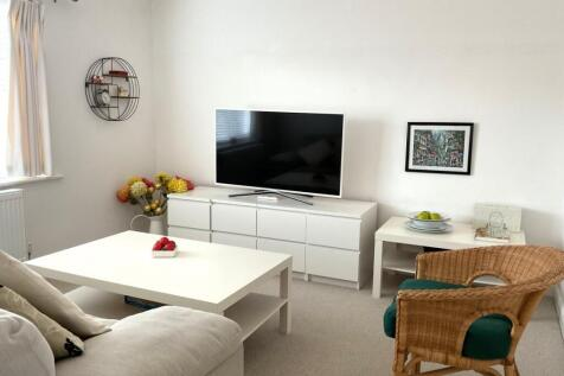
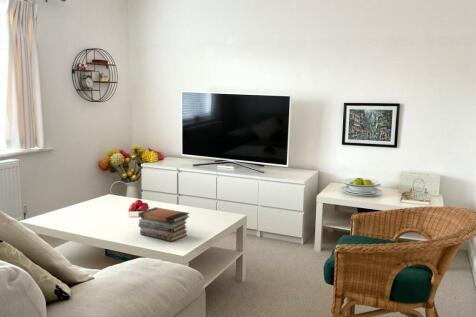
+ book stack [137,206,191,243]
